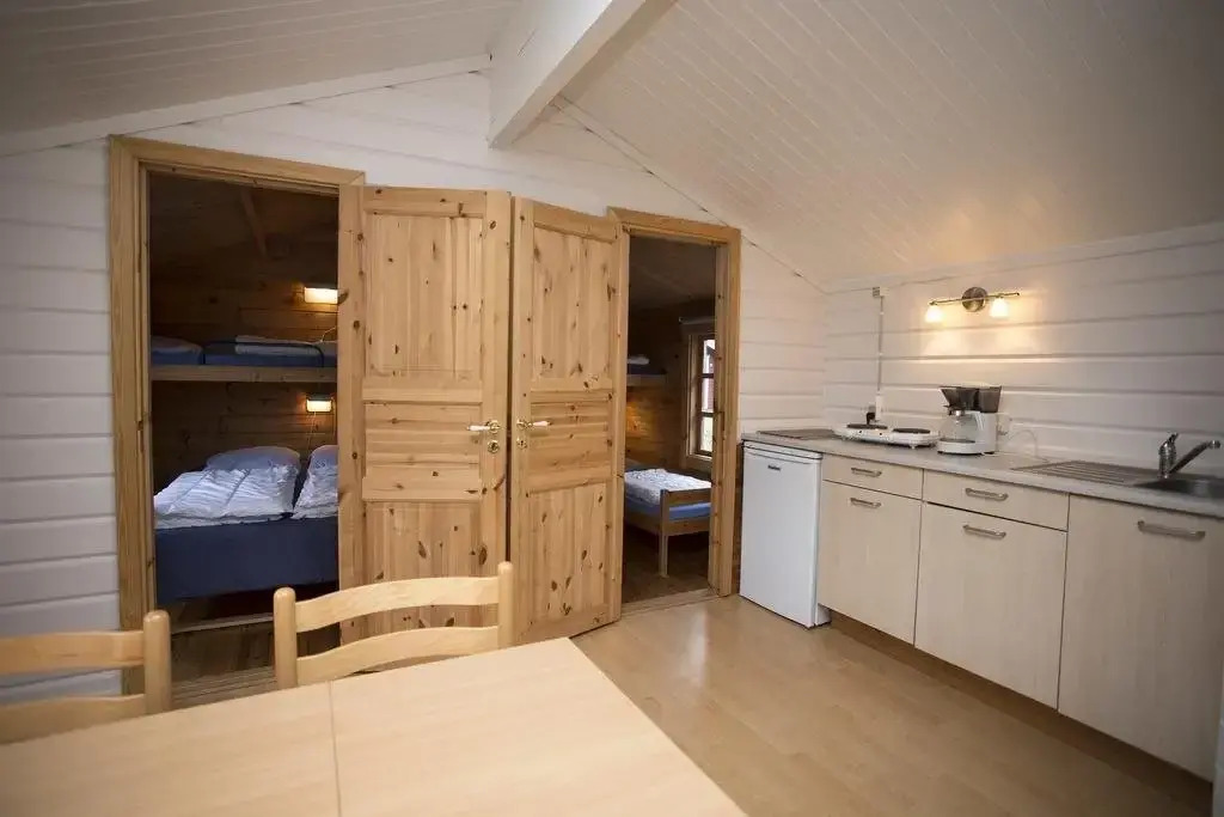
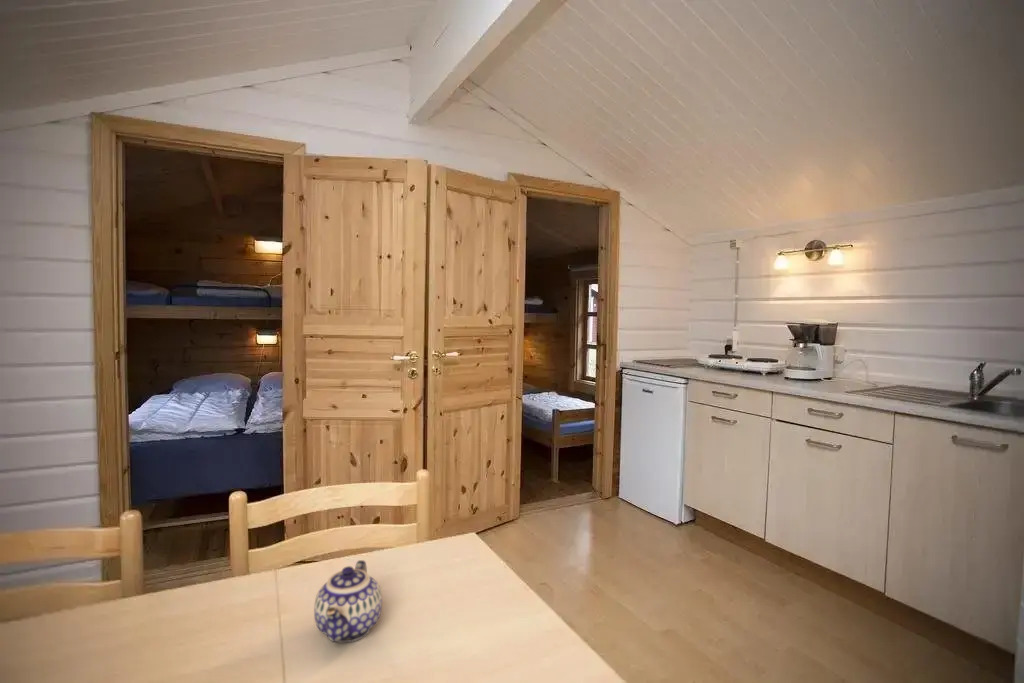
+ teapot [313,559,383,643]
